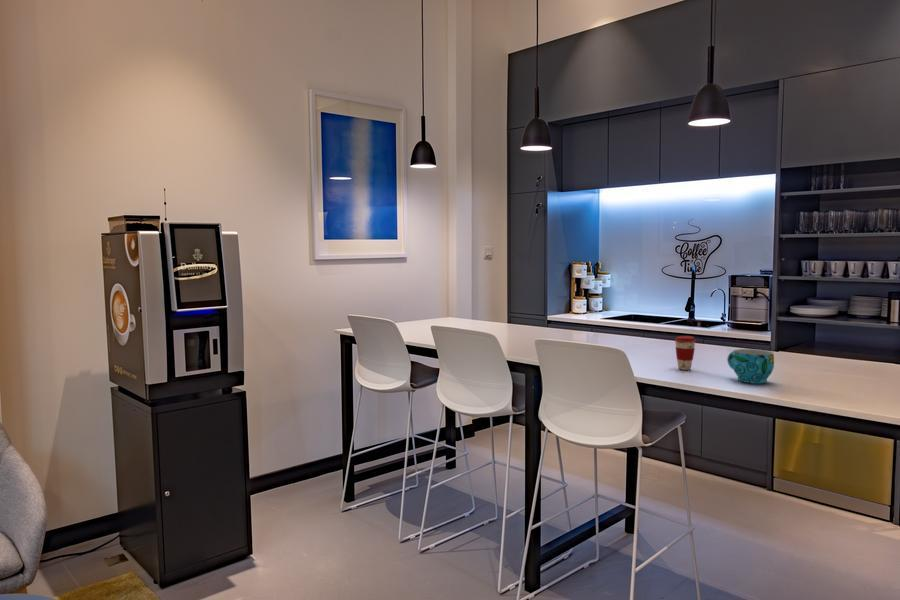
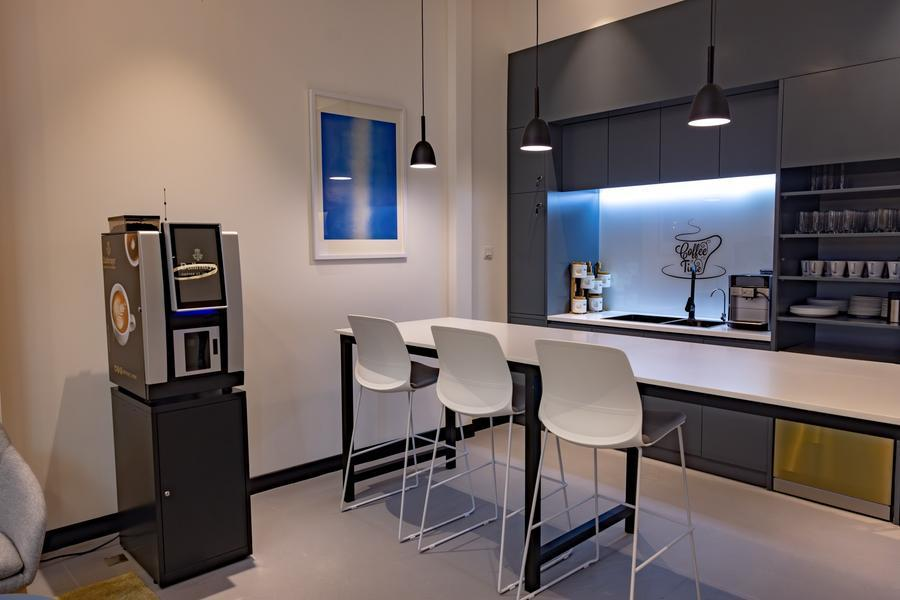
- coffee cup [674,335,697,371]
- cup [726,348,775,384]
